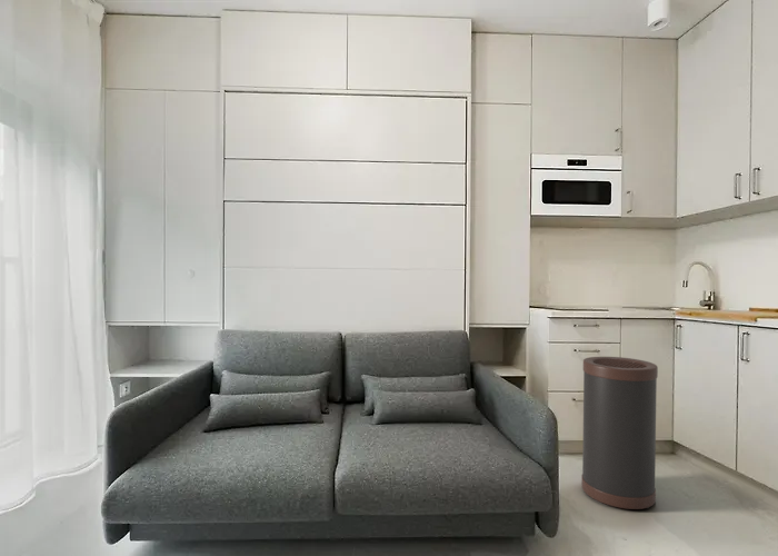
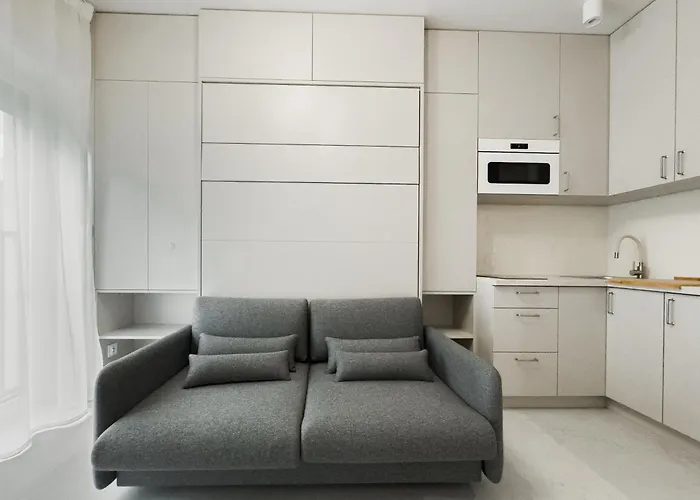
- trash can [580,356,659,510]
